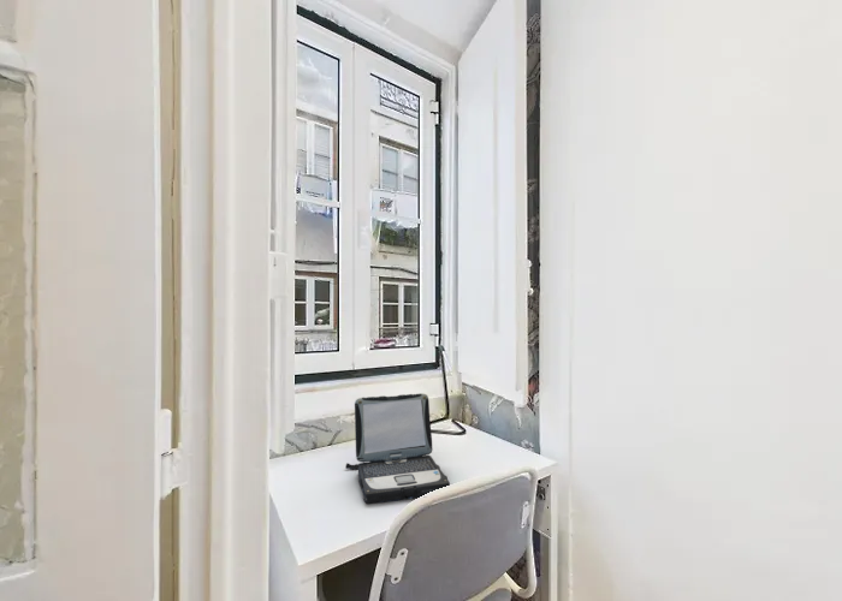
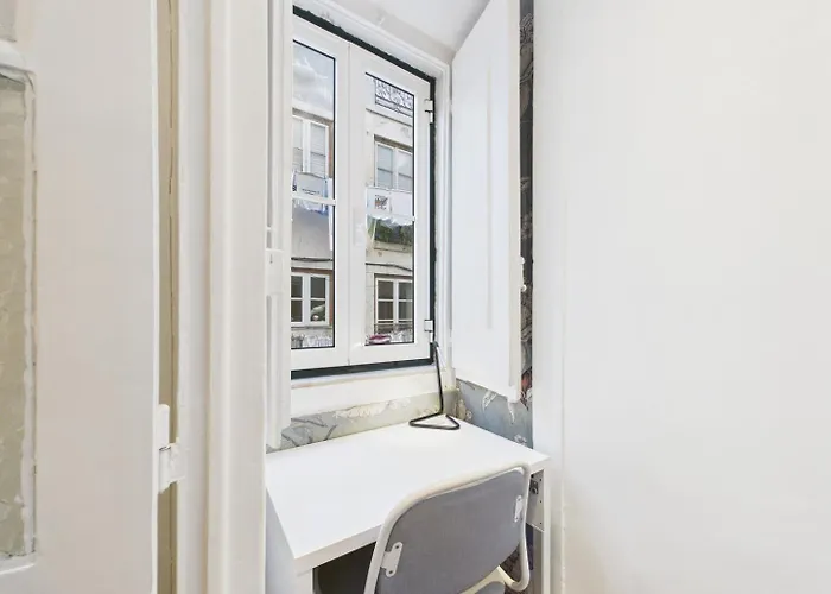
- laptop [344,392,451,505]
